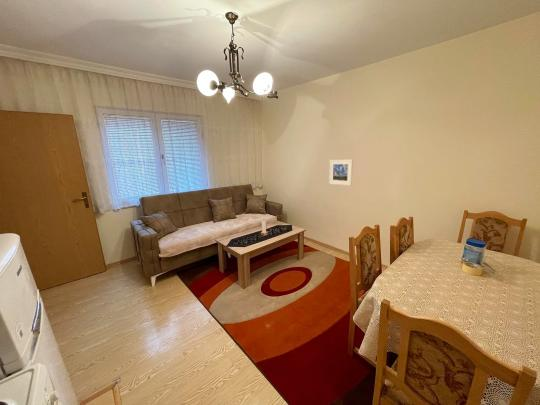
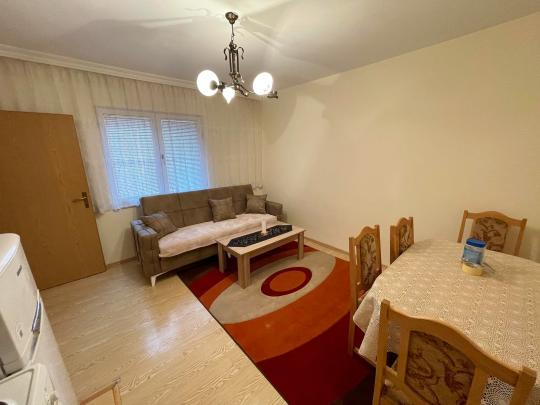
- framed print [328,158,354,187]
